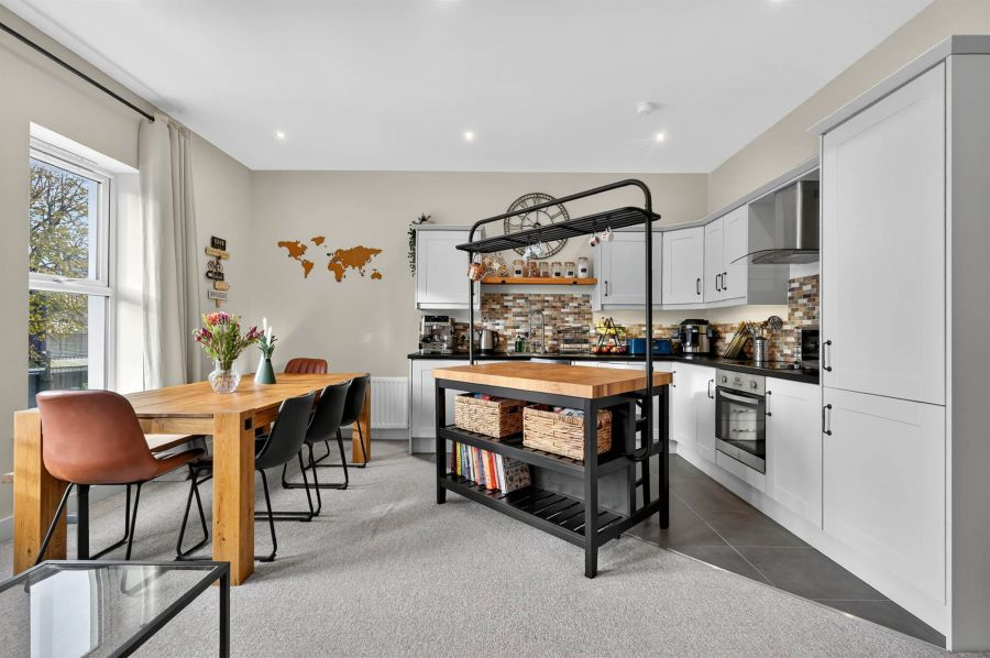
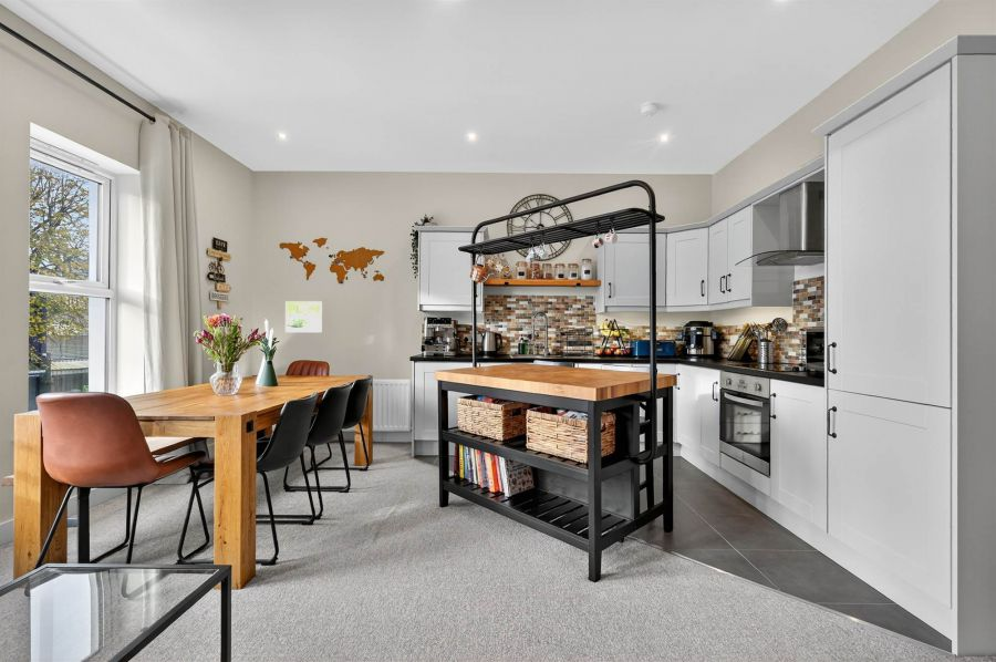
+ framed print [284,300,323,333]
